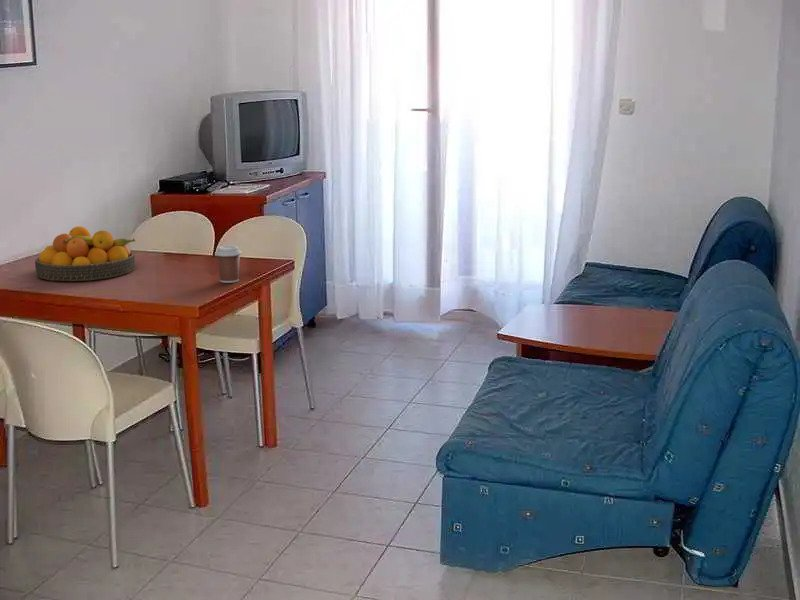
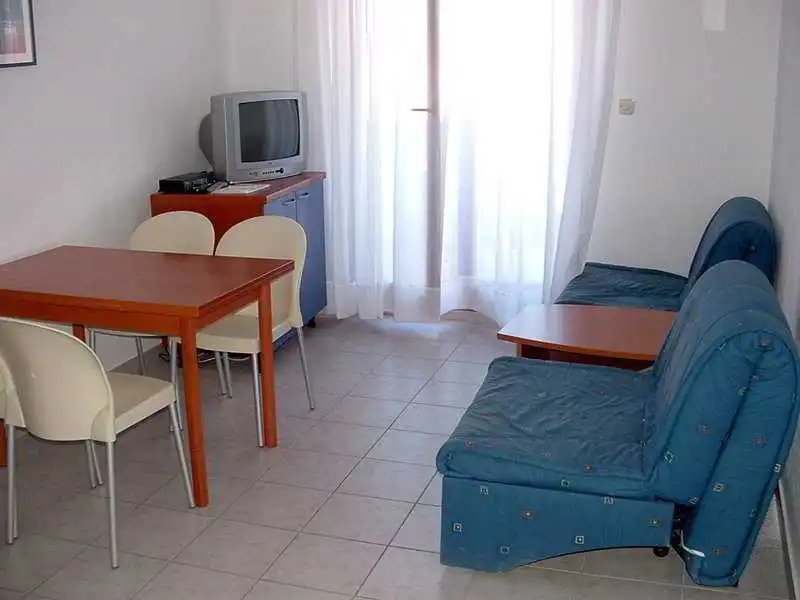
- coffee cup [214,245,242,284]
- fruit bowl [34,225,136,282]
